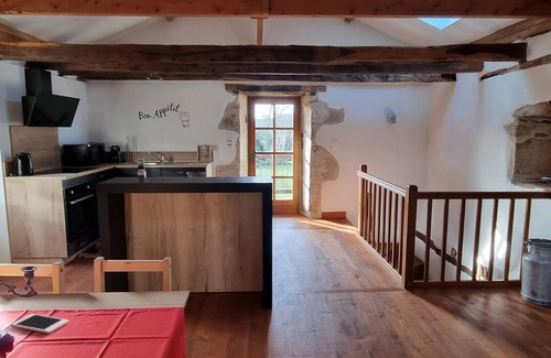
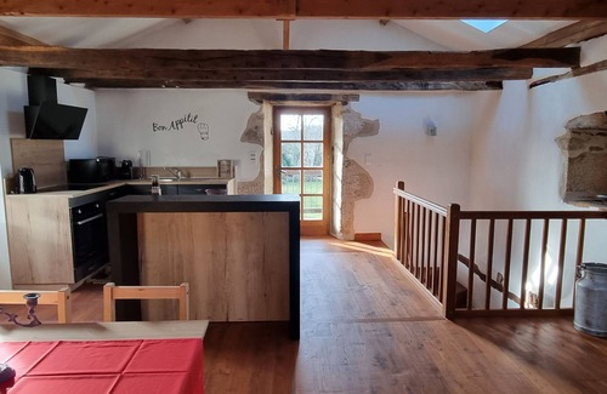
- cell phone [10,313,69,335]
